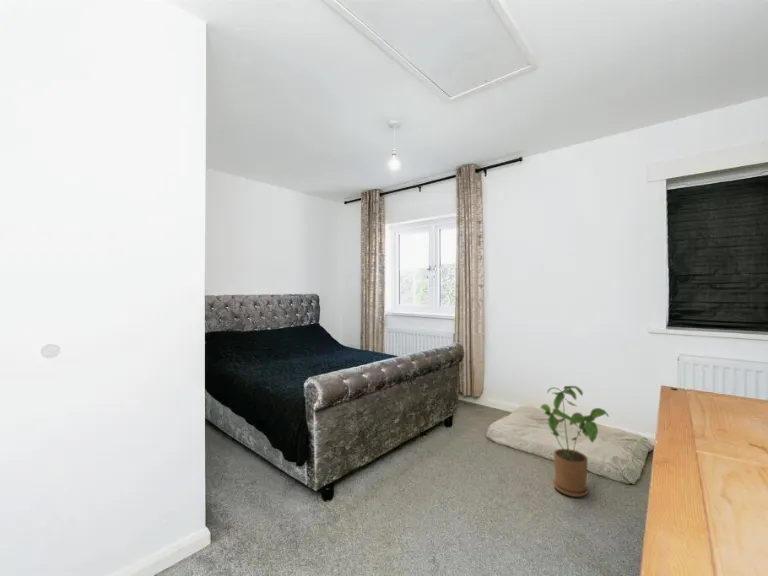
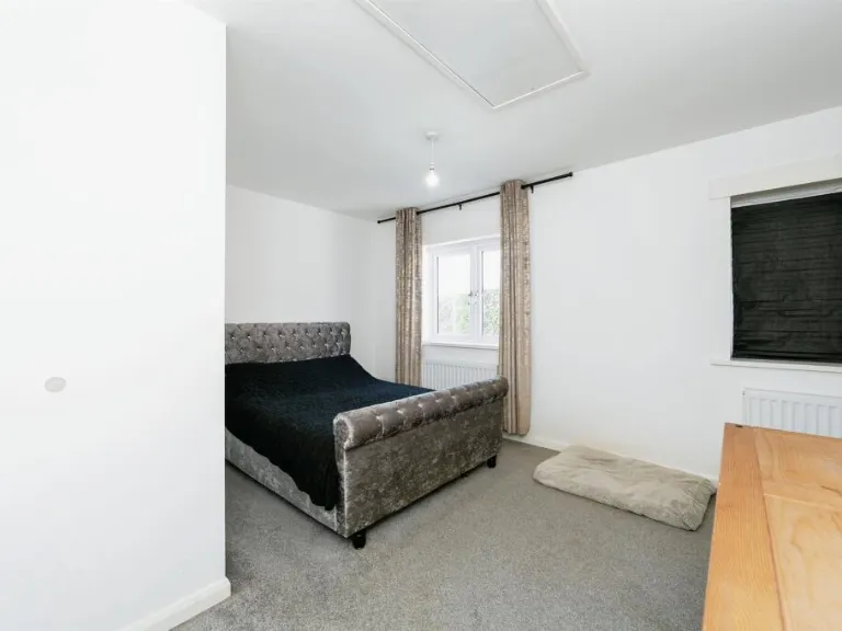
- house plant [539,385,610,498]
